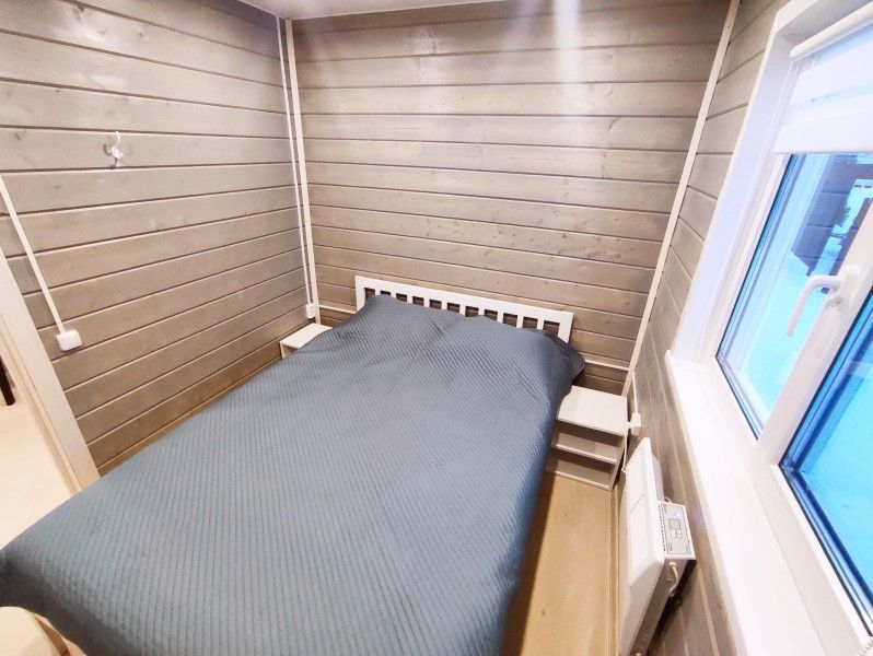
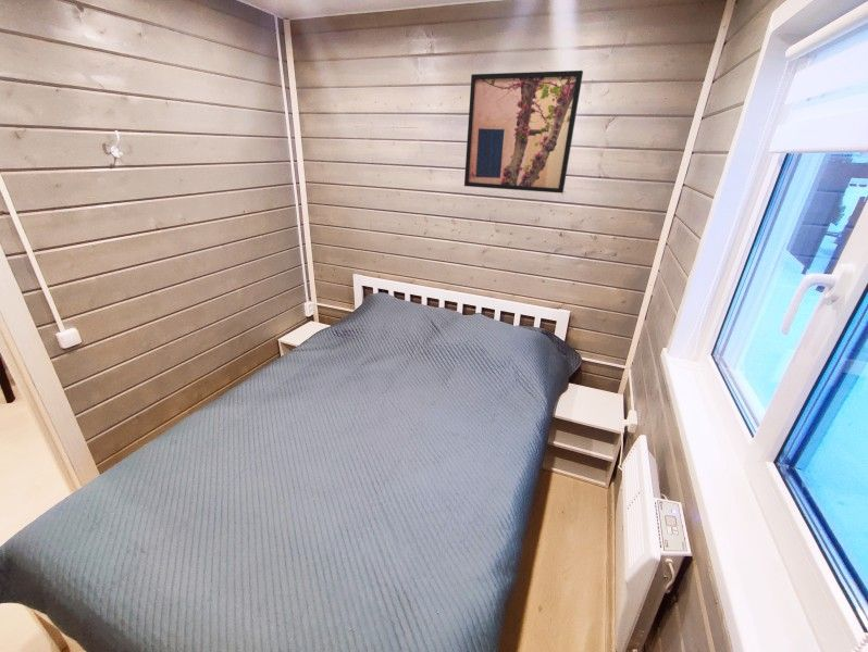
+ wall art [463,70,584,195]
